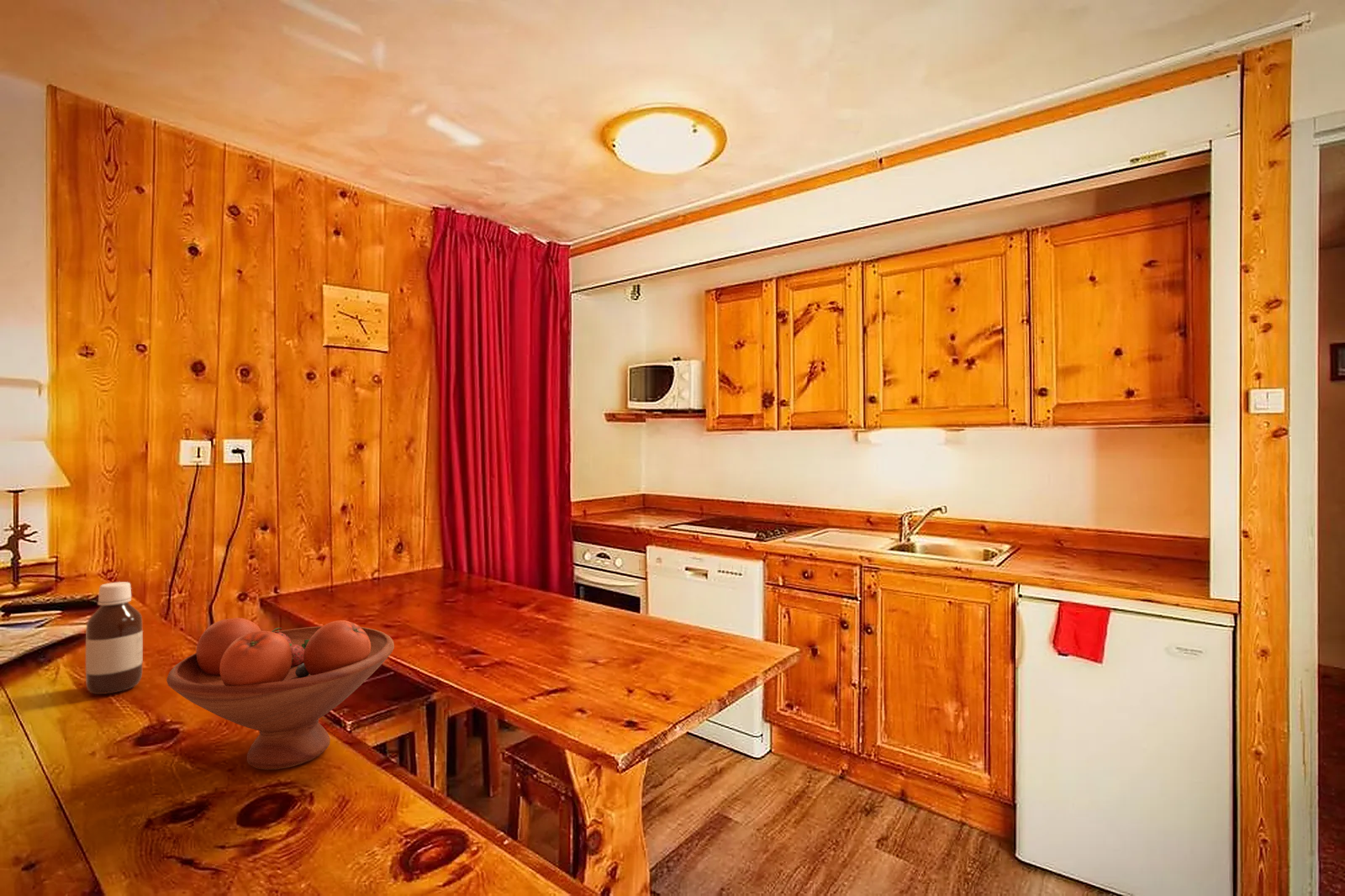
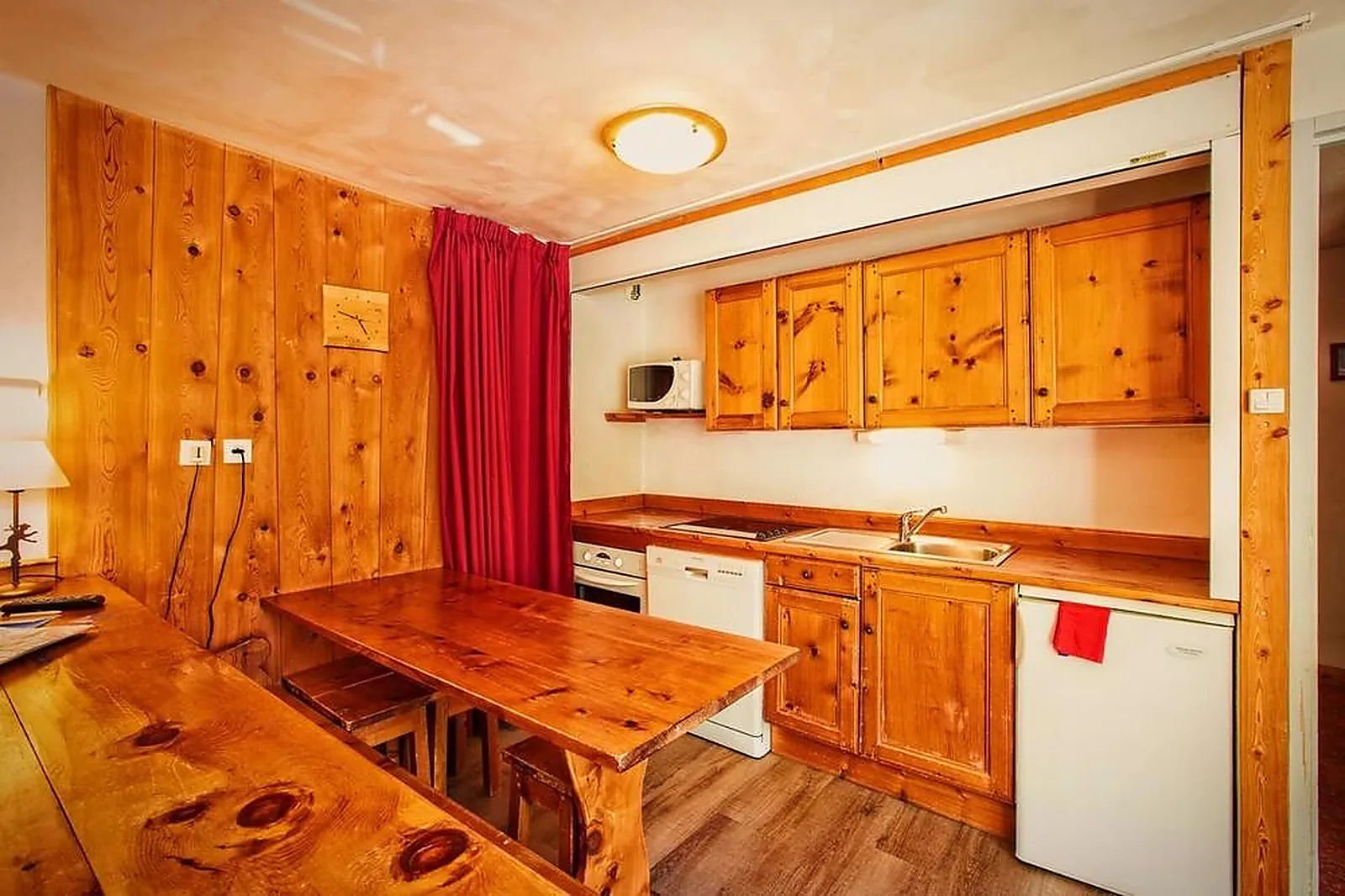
- fruit bowl [166,617,395,771]
- bottle [85,581,144,695]
